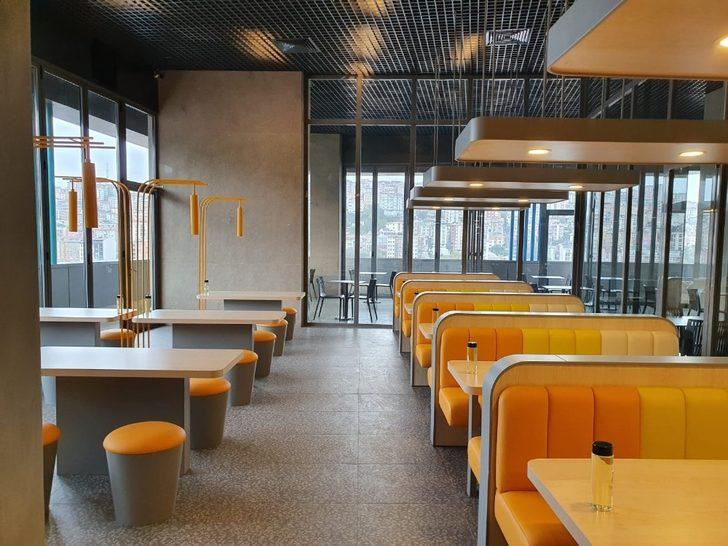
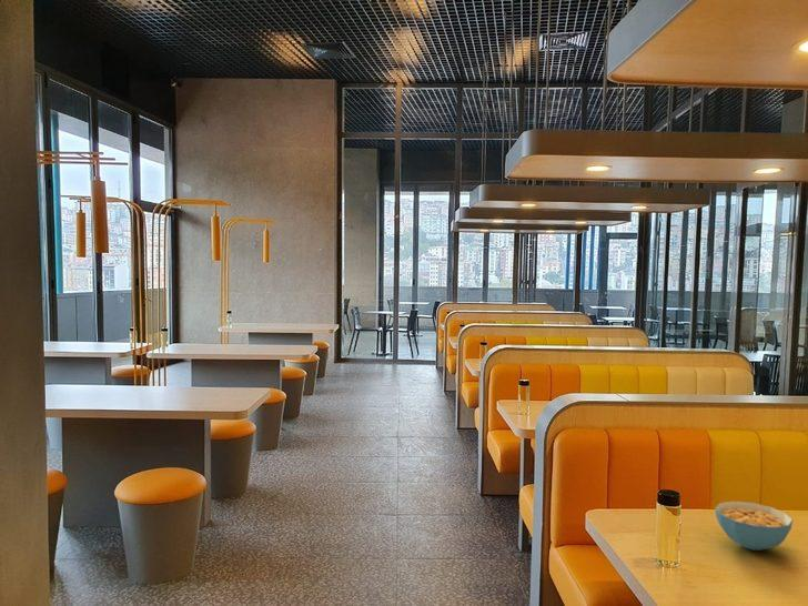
+ cereal bowl [714,501,794,552]
